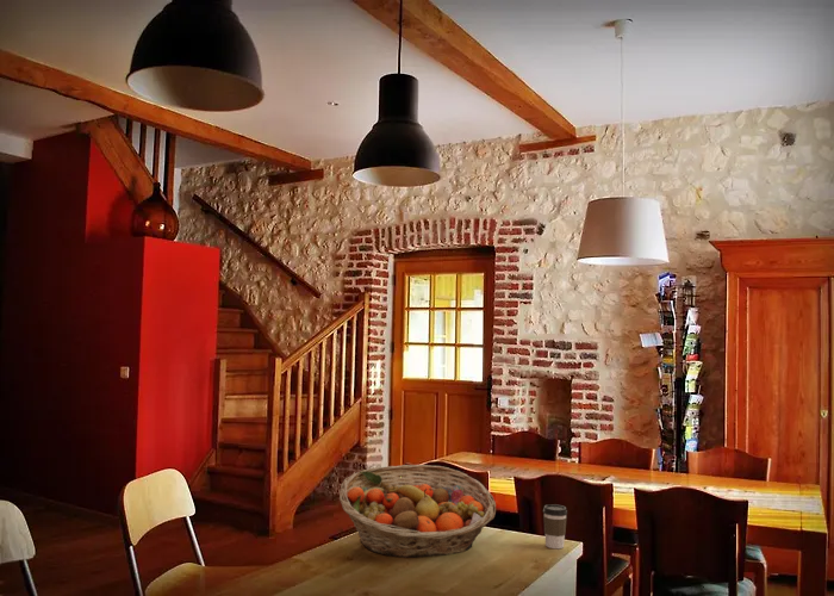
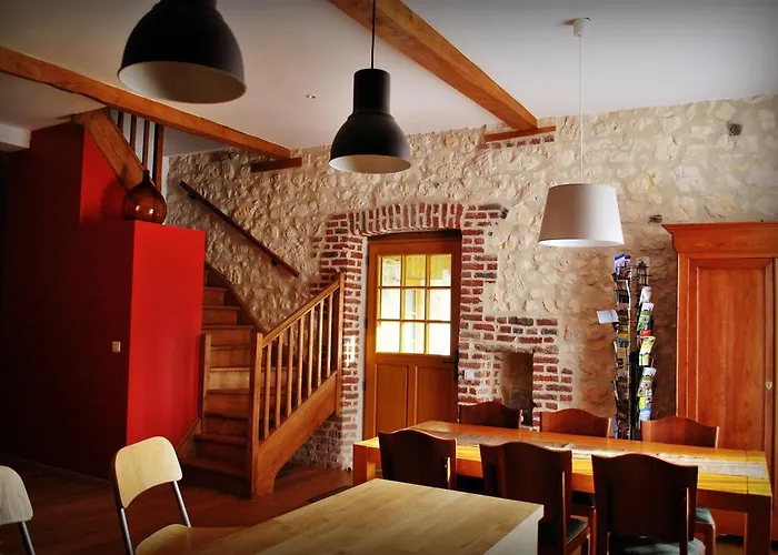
- fruit basket [338,464,497,559]
- coffee cup [542,503,568,550]
